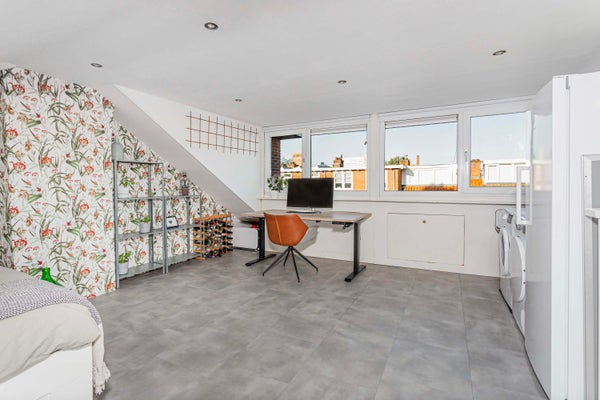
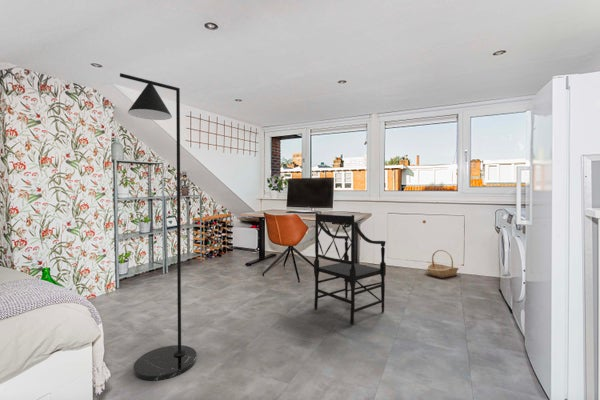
+ armchair [313,212,387,326]
+ basket [426,249,460,279]
+ floor lamp [119,72,198,382]
